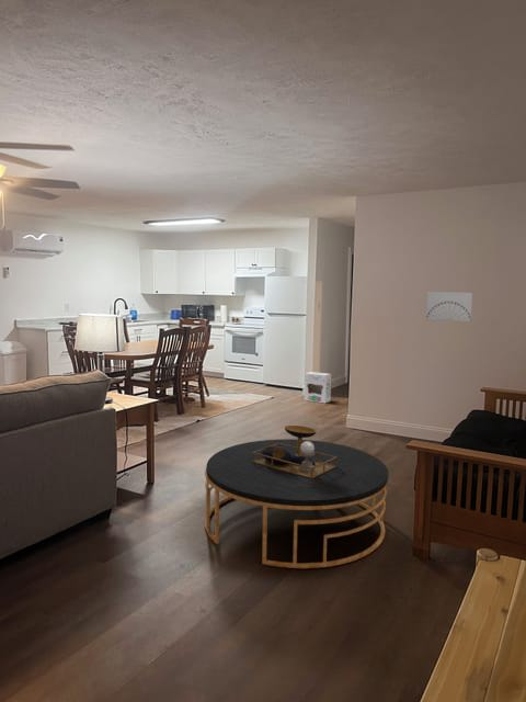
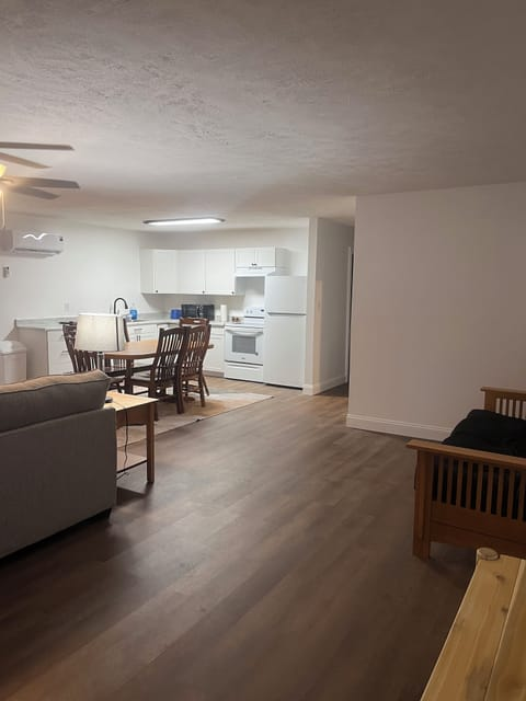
- wall art [425,291,473,322]
- coffee table [204,424,389,569]
- cardboard box [304,371,332,405]
